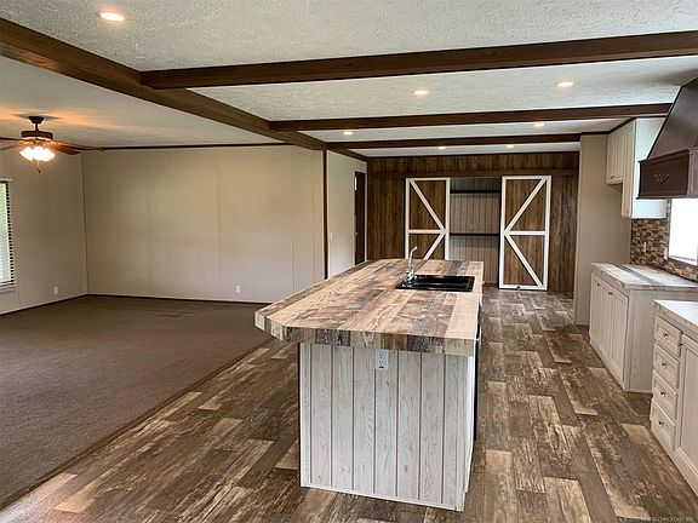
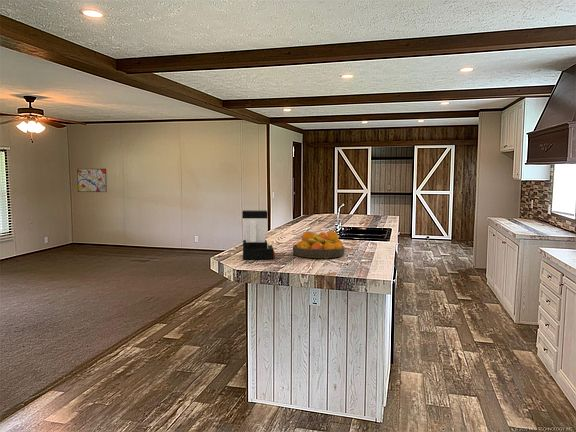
+ fruit bowl [292,230,345,259]
+ coffee maker [241,209,276,260]
+ wall art [76,168,108,193]
